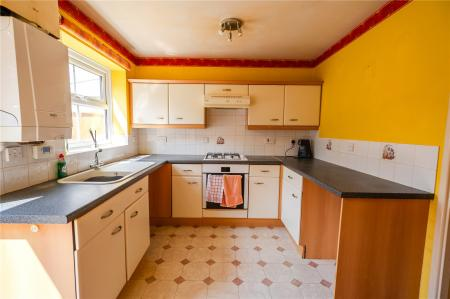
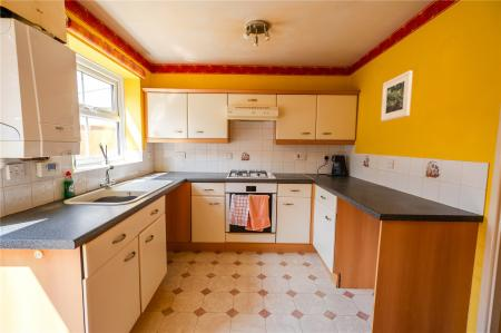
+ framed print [380,69,414,123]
